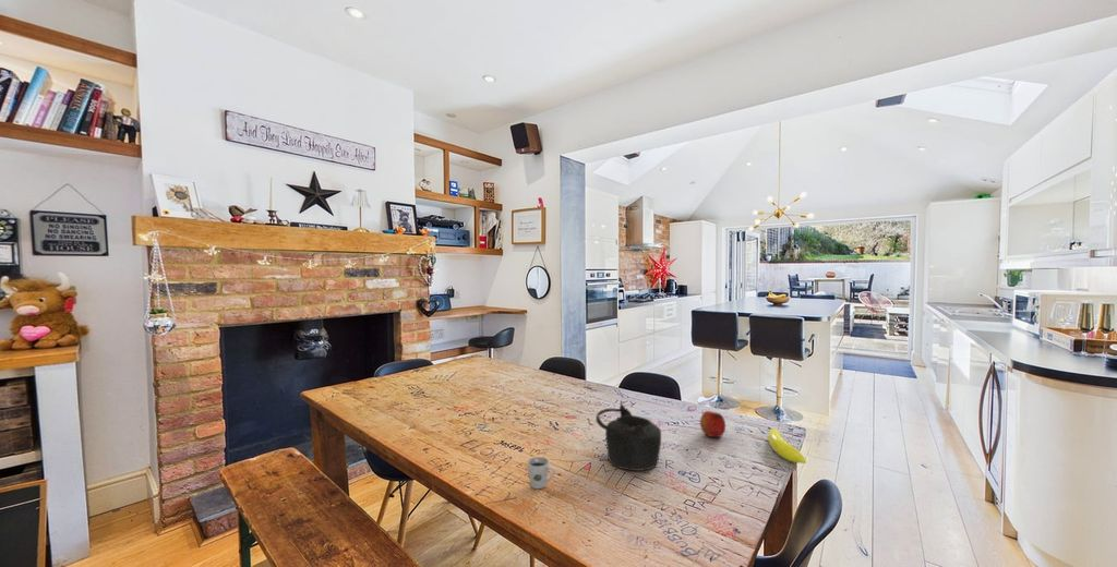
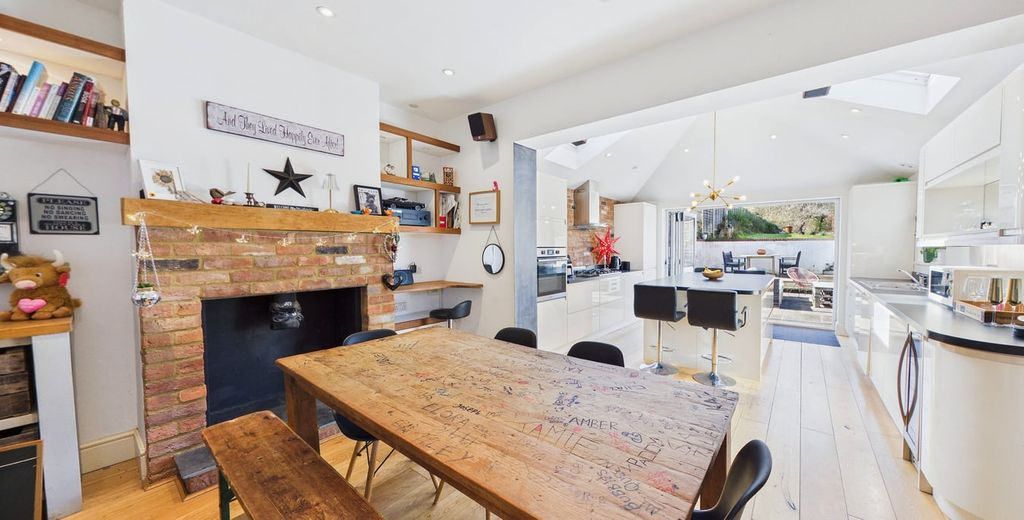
- teapot [594,403,662,472]
- banana [767,427,807,465]
- cup [527,456,556,490]
- fruit [699,410,726,438]
